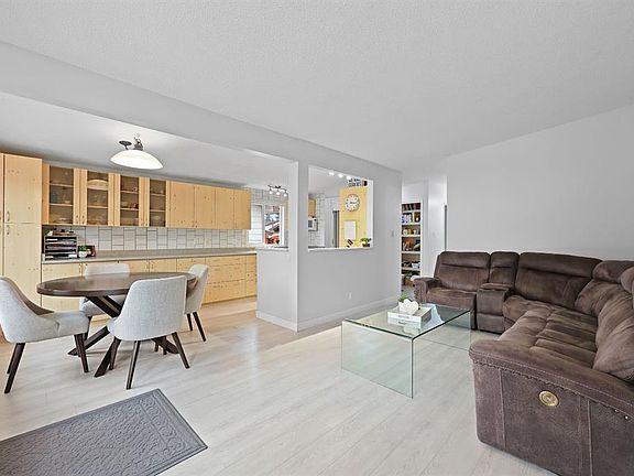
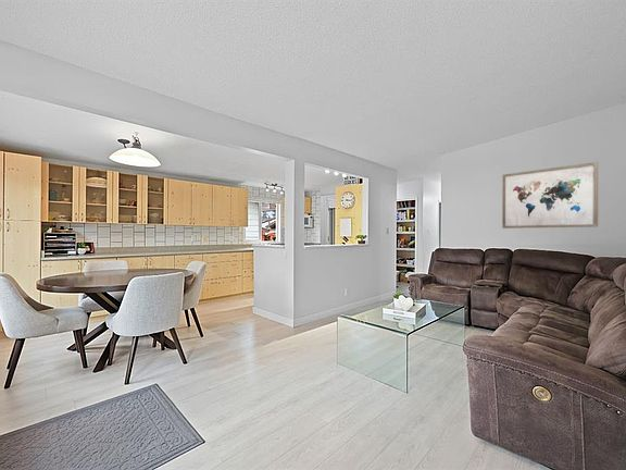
+ wall art [501,161,599,230]
